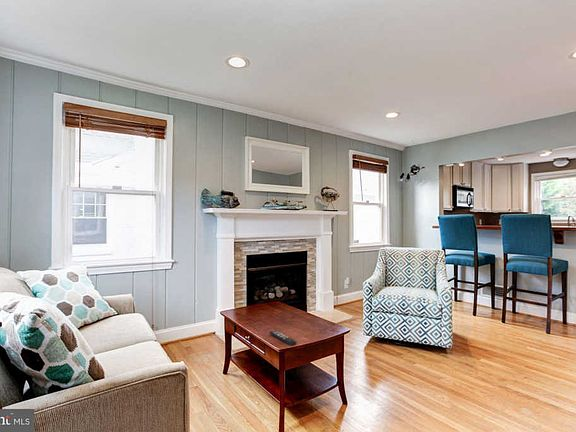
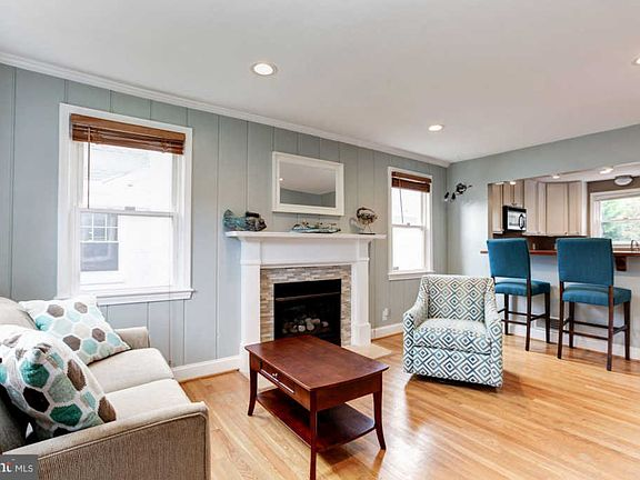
- remote control [269,329,298,347]
